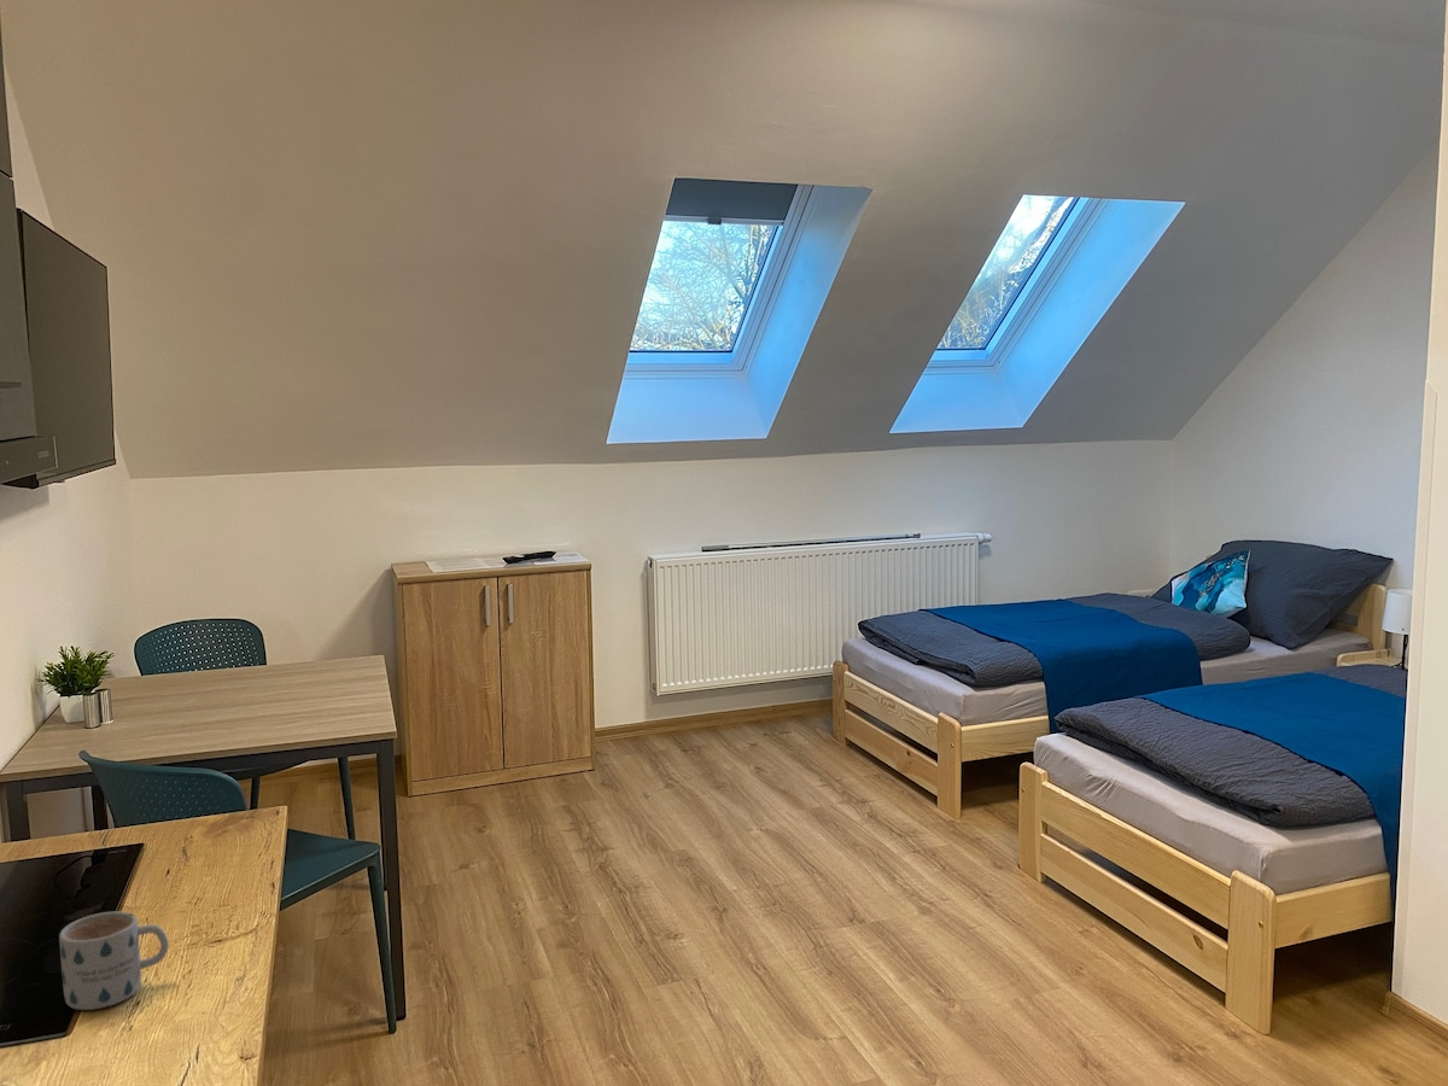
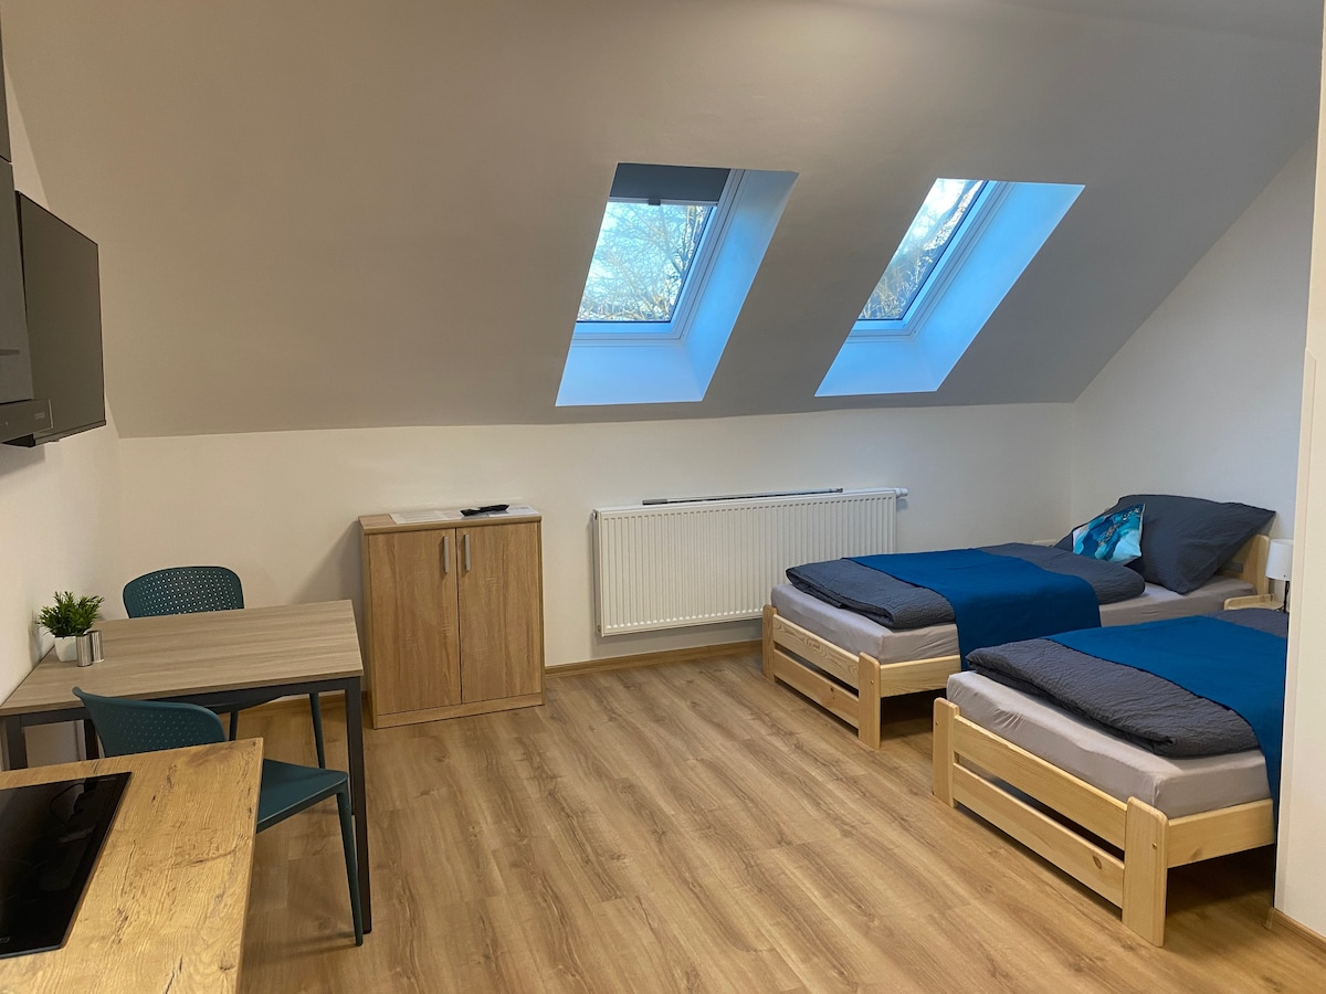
- mug [58,910,170,1011]
